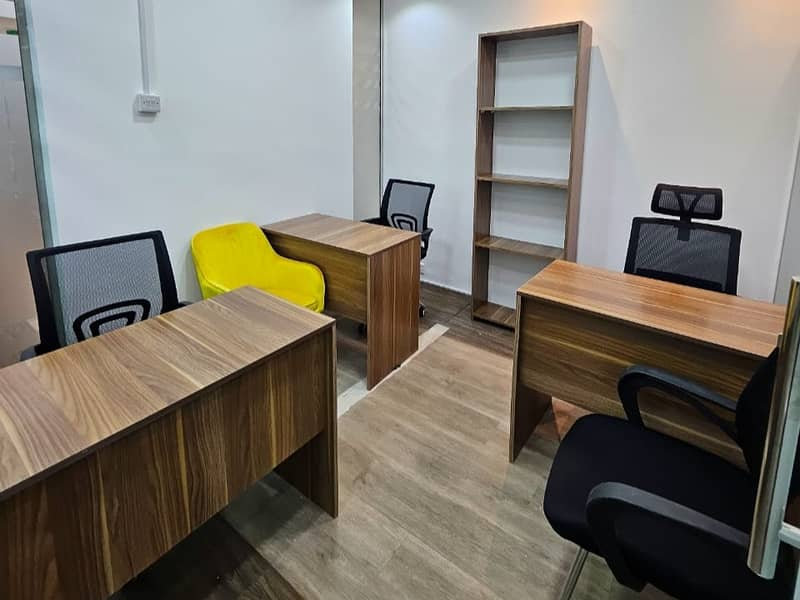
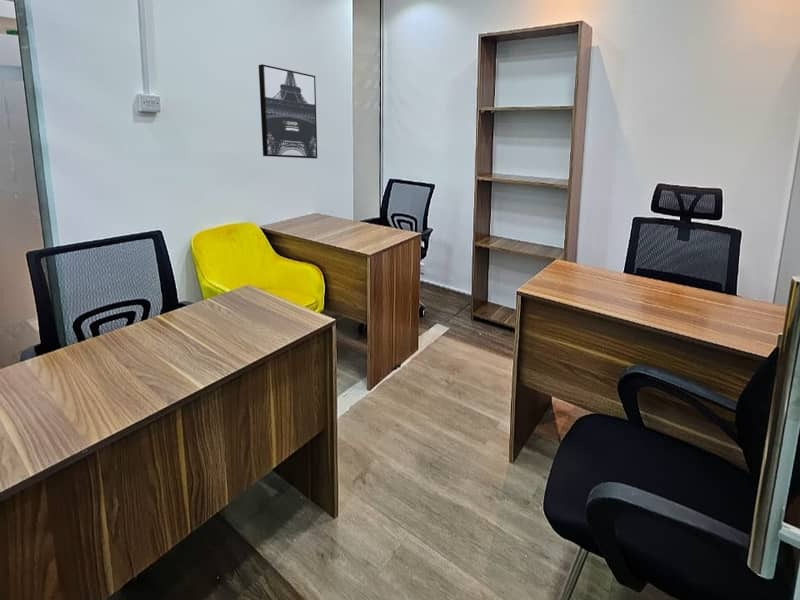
+ wall art [258,63,318,159]
